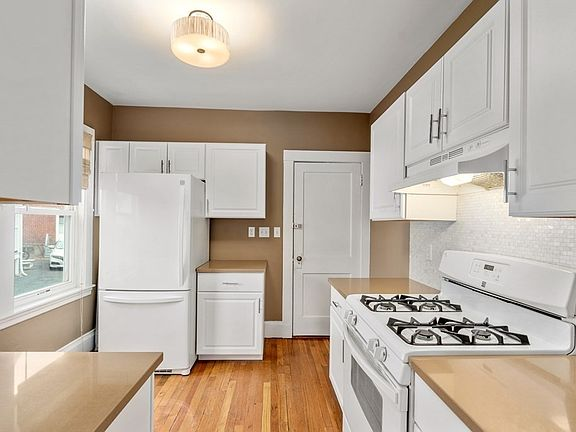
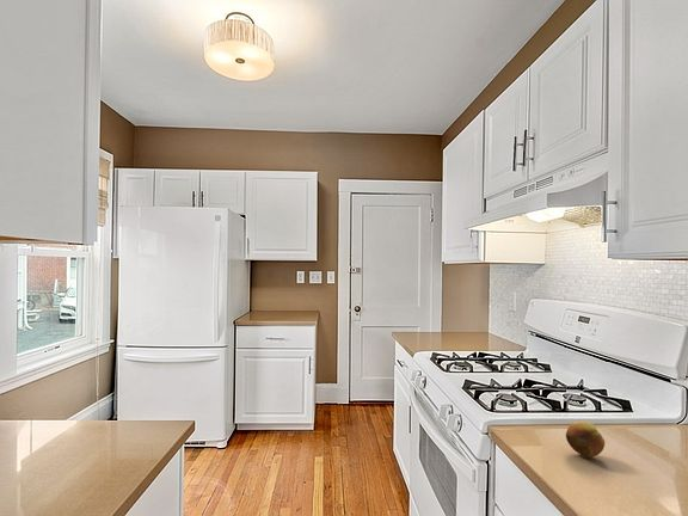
+ fruit [565,419,606,459]
